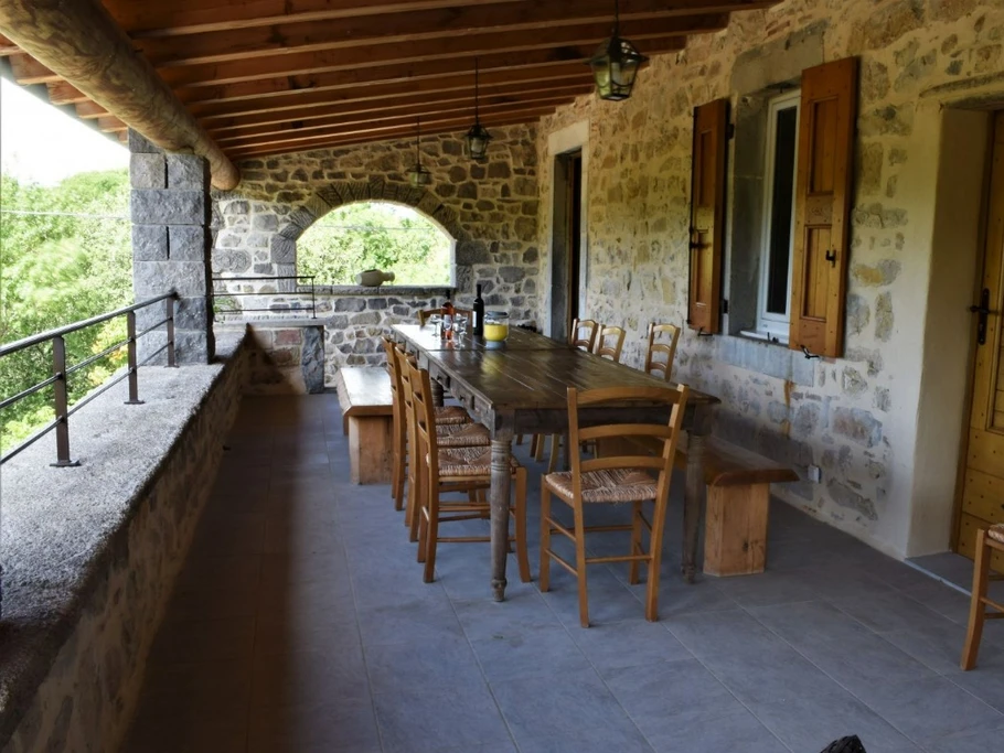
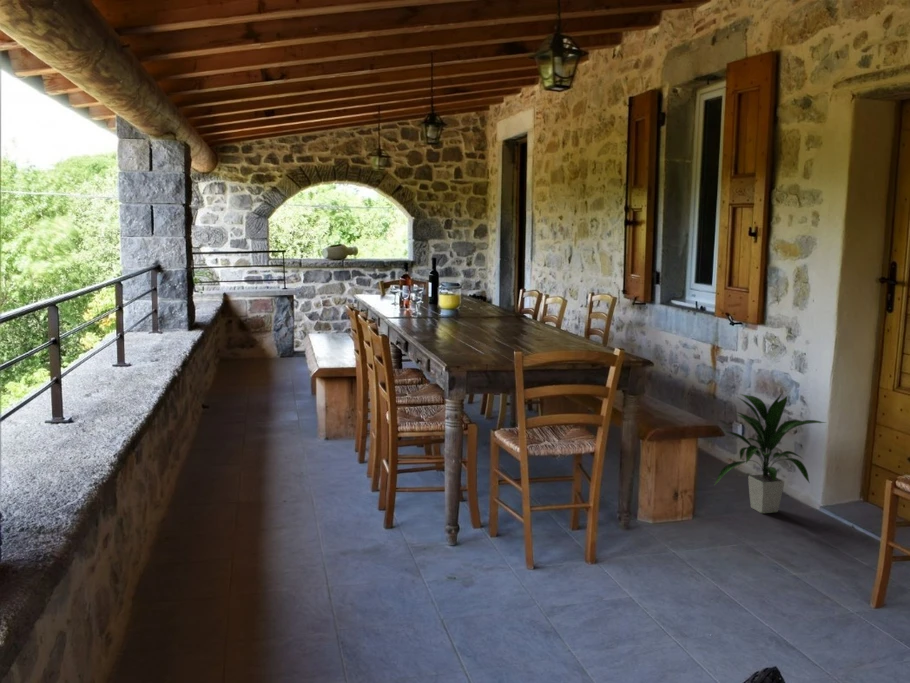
+ indoor plant [714,392,828,514]
